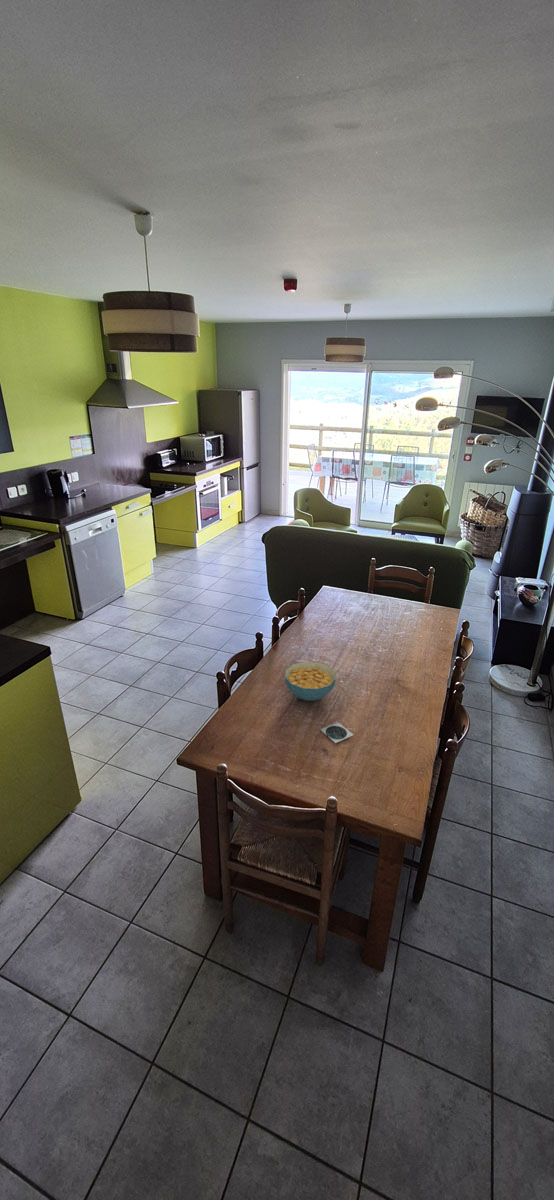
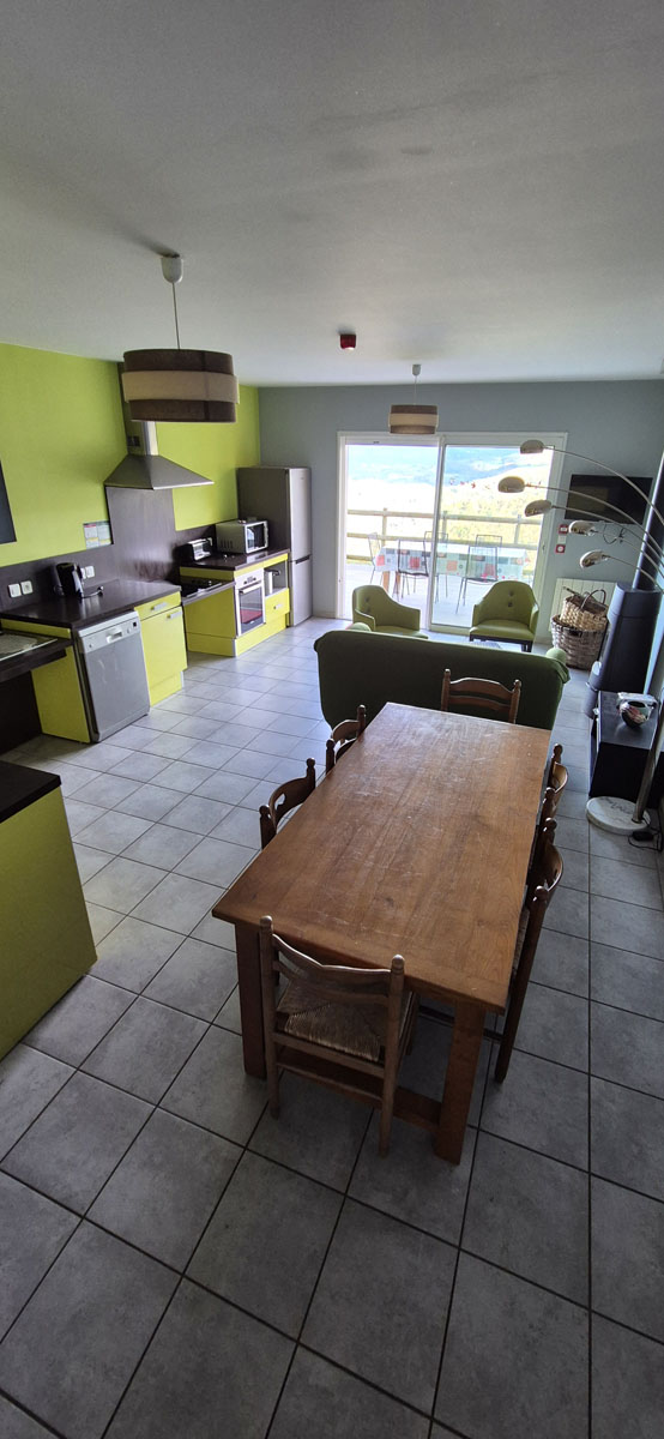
- coaster [319,721,354,744]
- cereal bowl [284,661,337,702]
